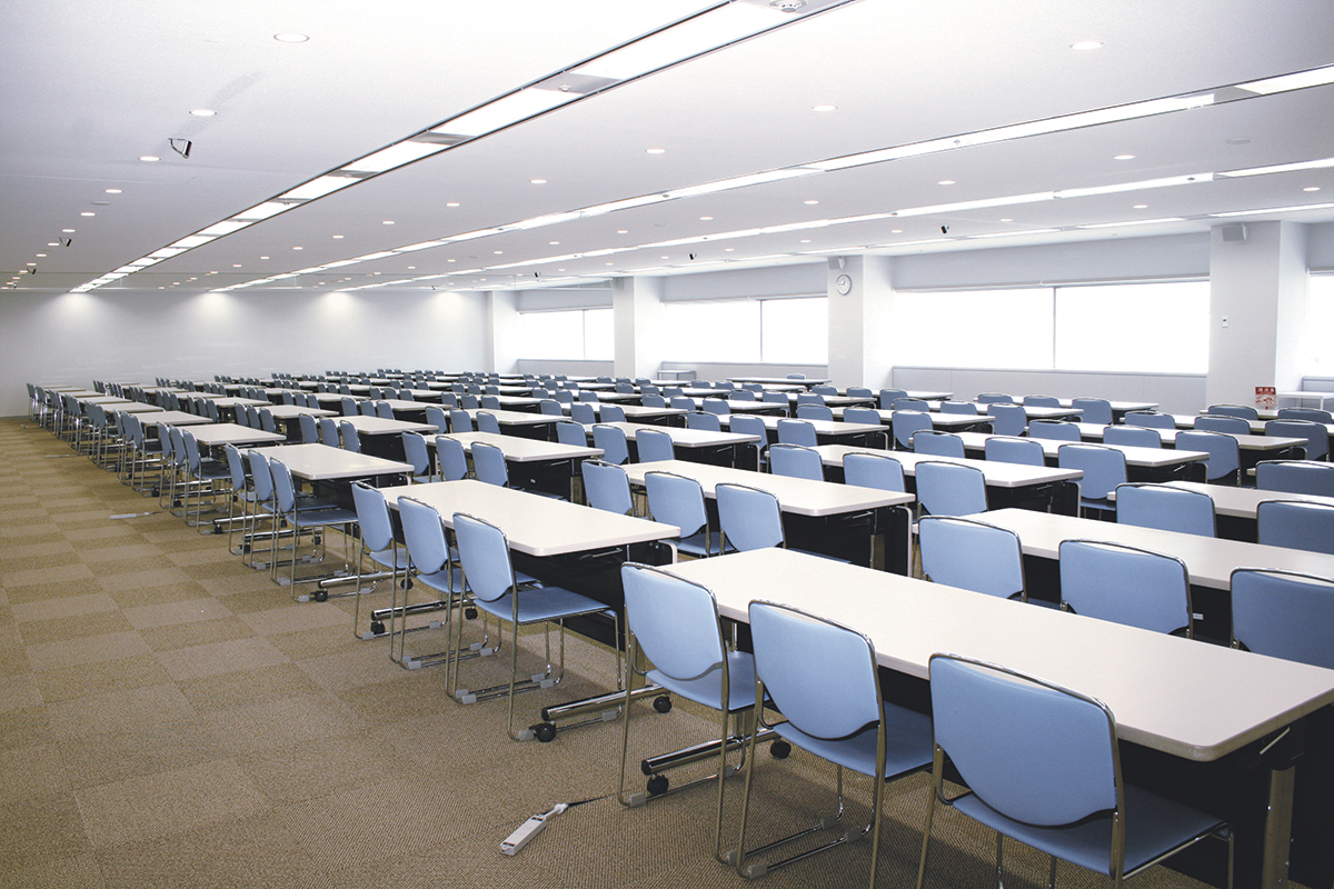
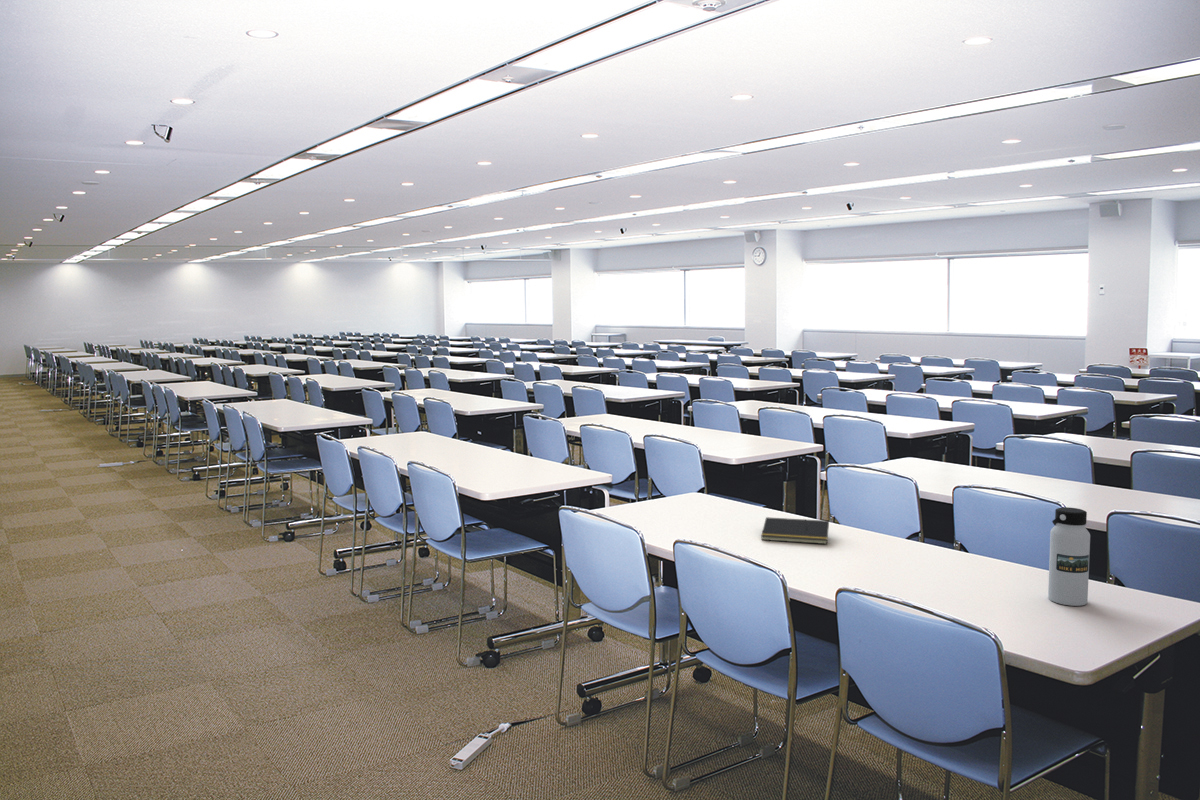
+ water bottle [1047,506,1091,607]
+ notepad [760,516,830,545]
